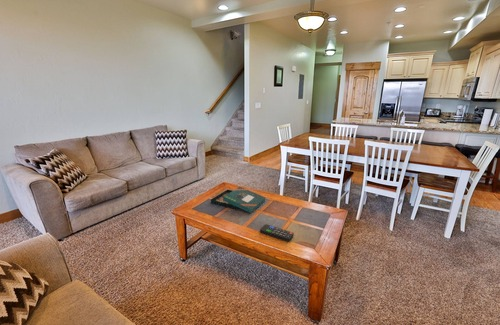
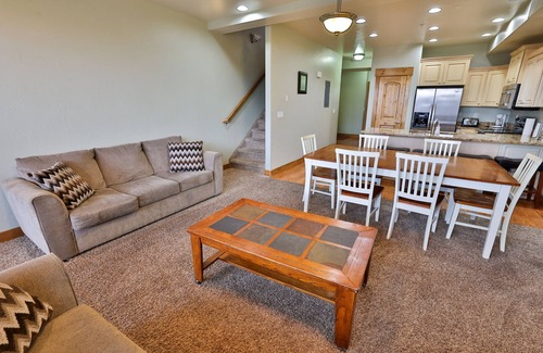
- remote control [259,223,295,243]
- board game [210,186,266,214]
